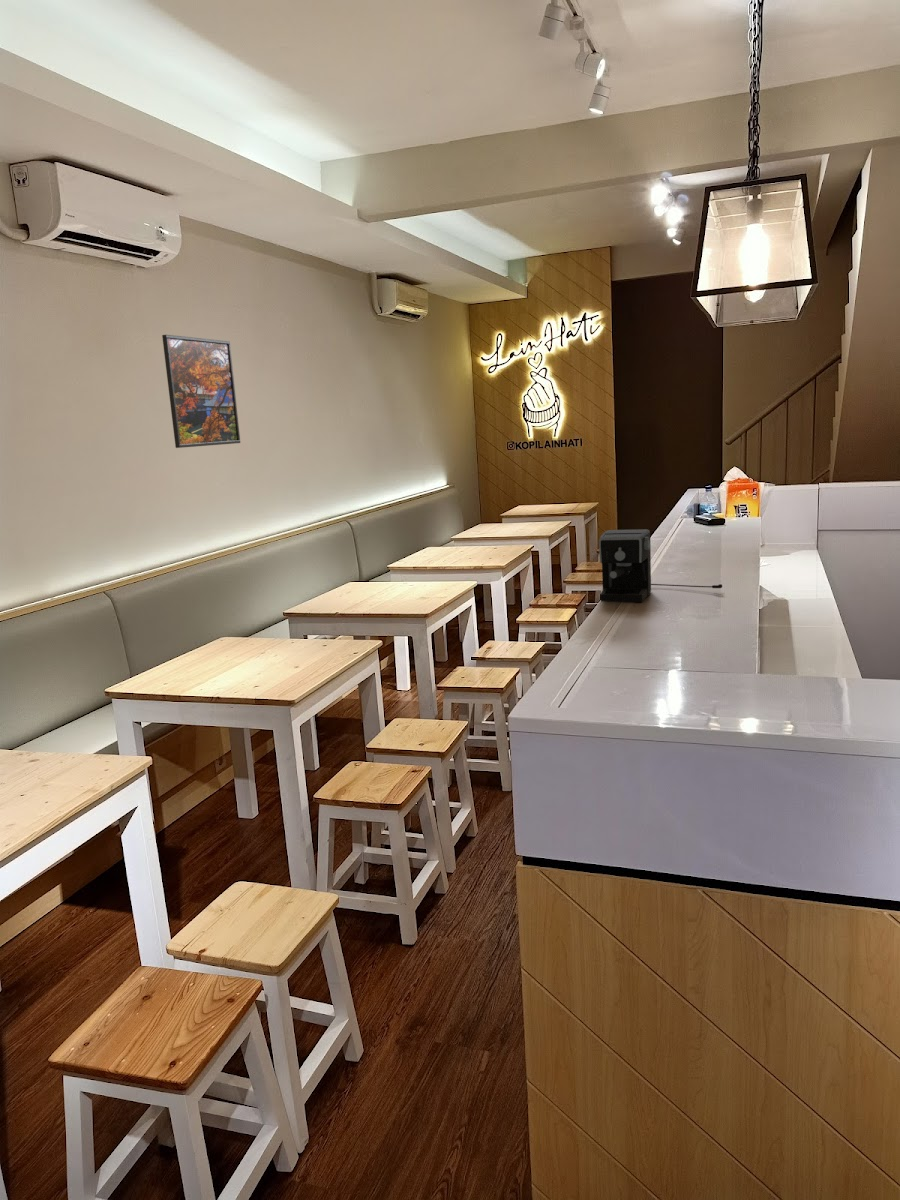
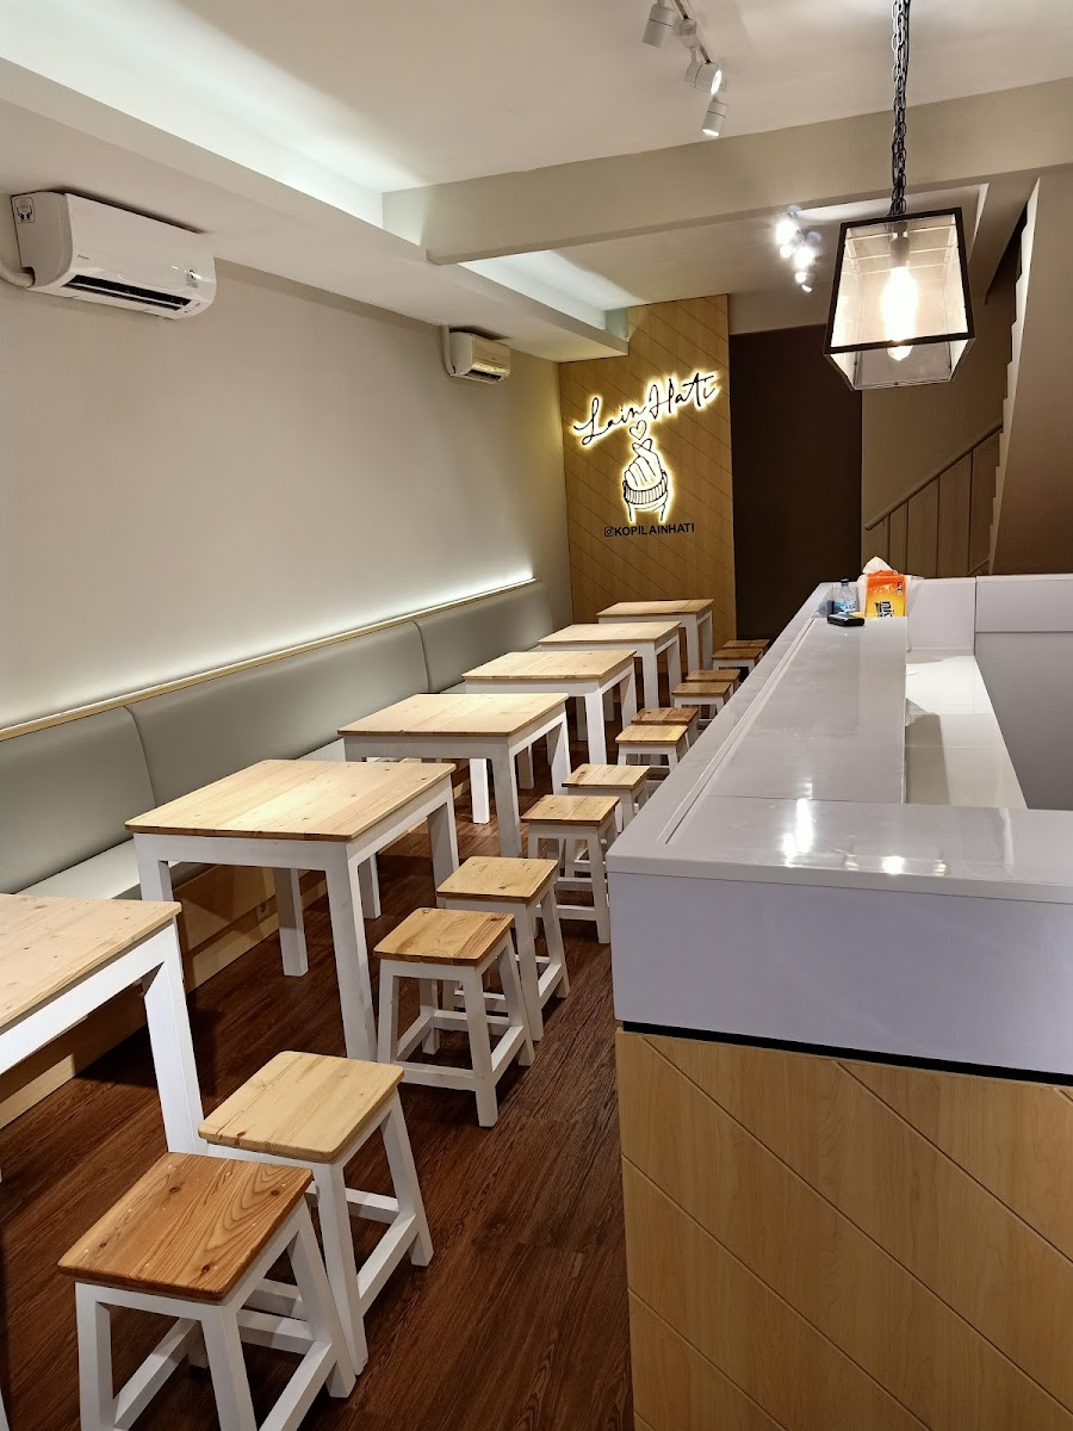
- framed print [161,334,241,449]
- coffee maker [598,528,723,603]
